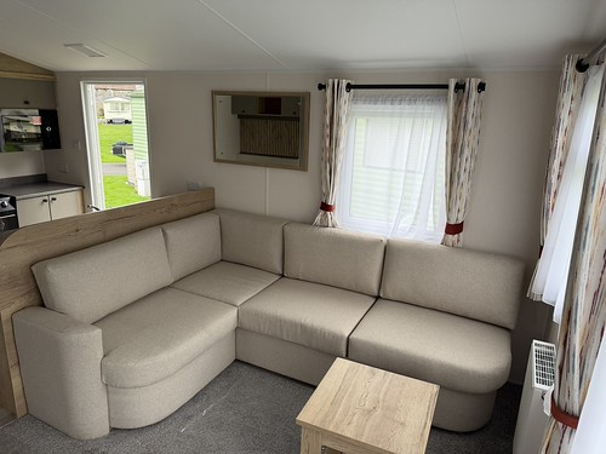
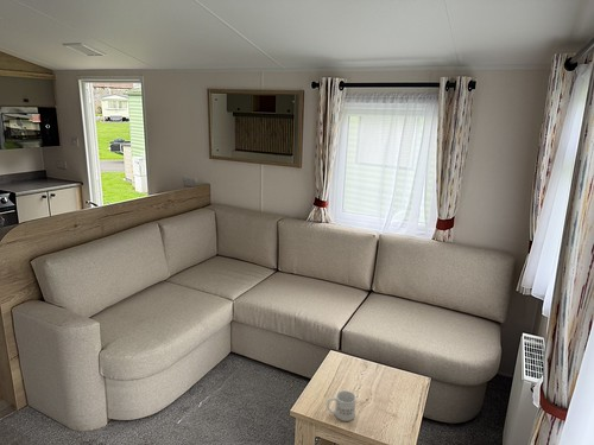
+ mug [326,389,356,422]
